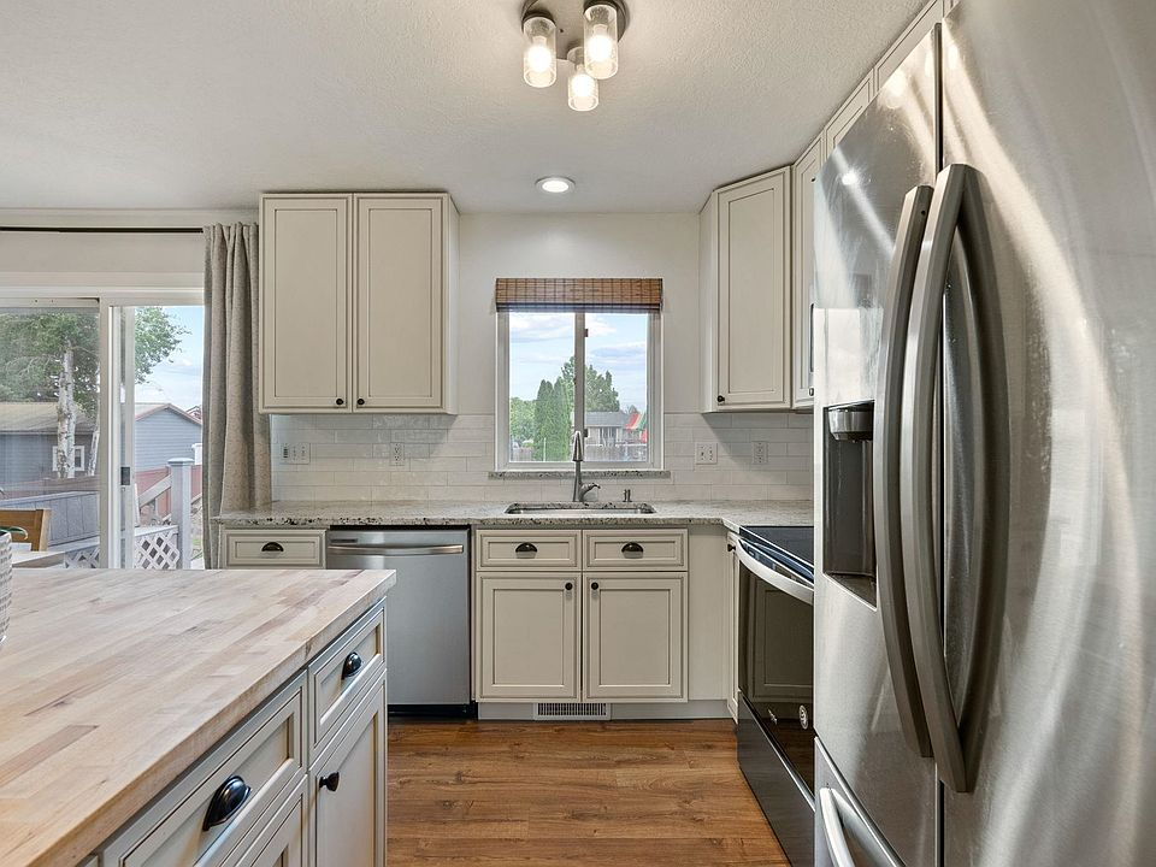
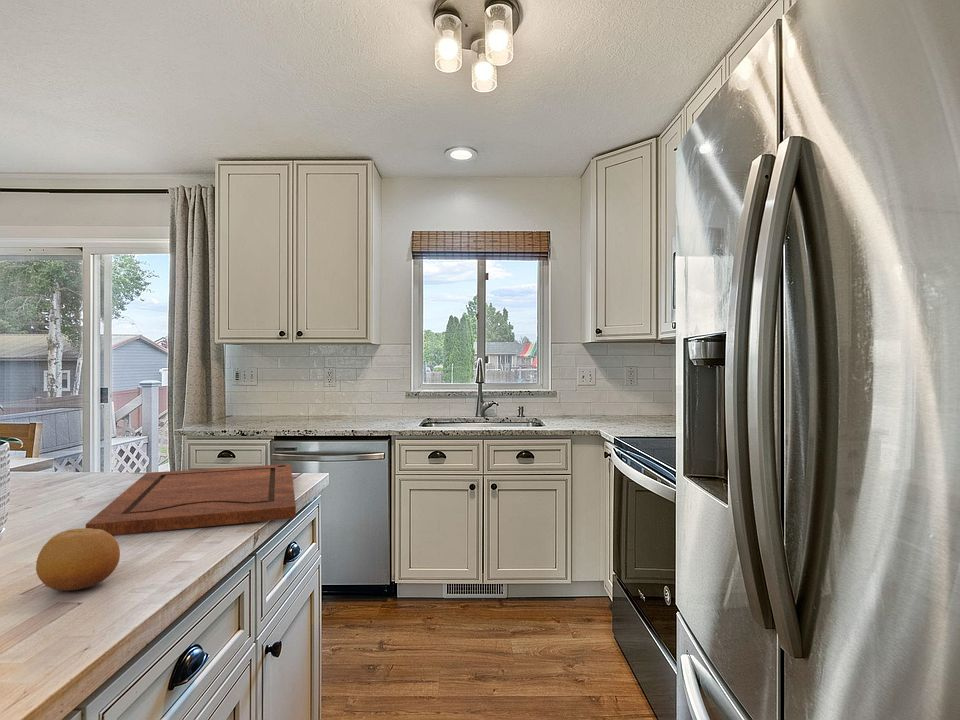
+ fruit [35,527,121,592]
+ cutting board [85,463,297,536]
